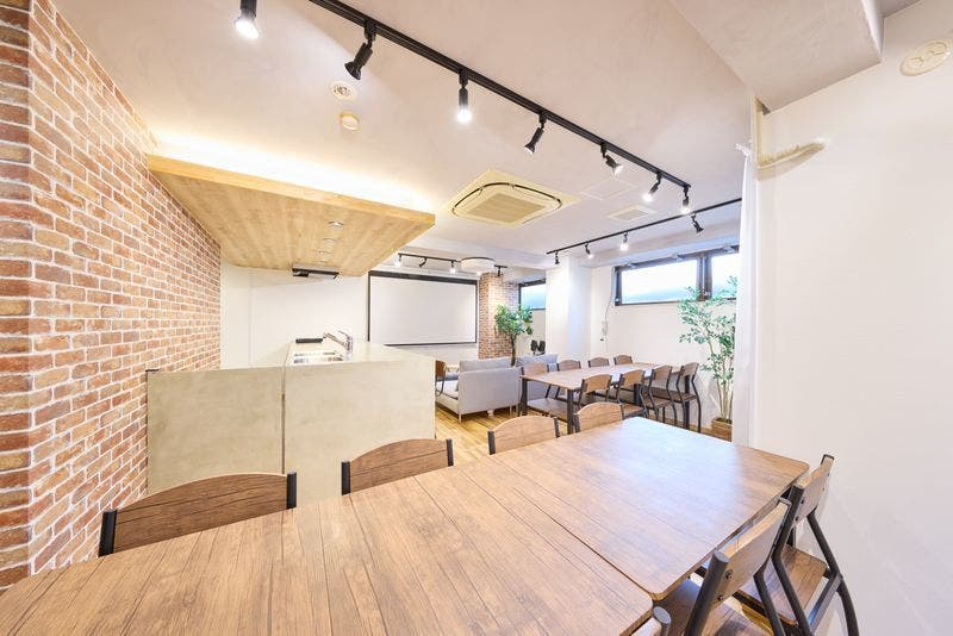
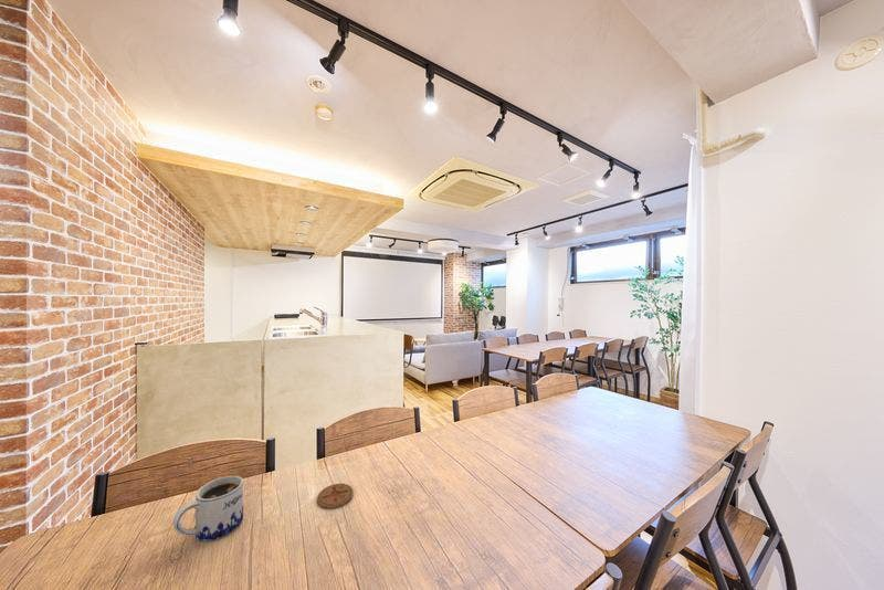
+ coaster [316,483,355,509]
+ mug [172,475,244,542]
